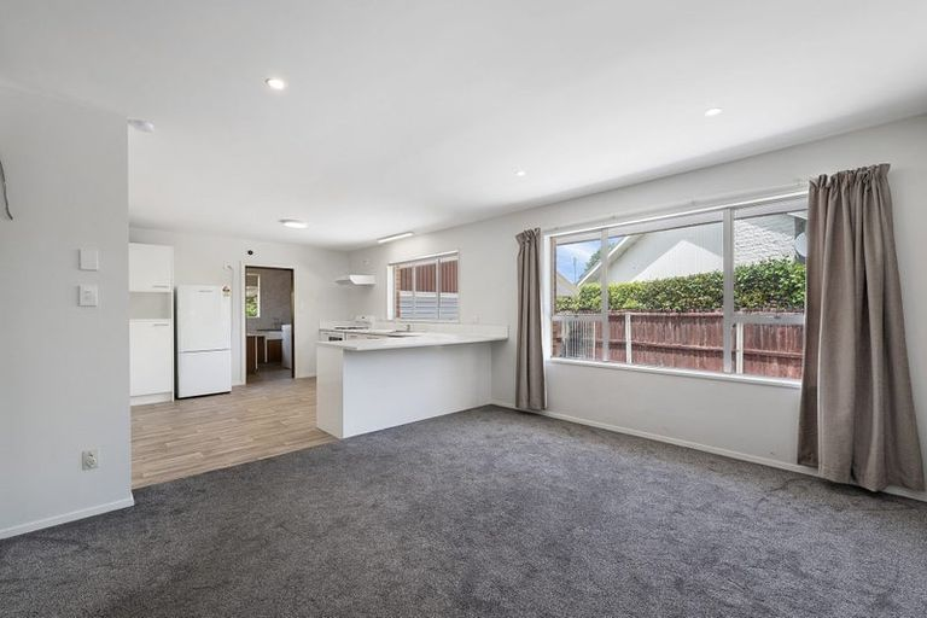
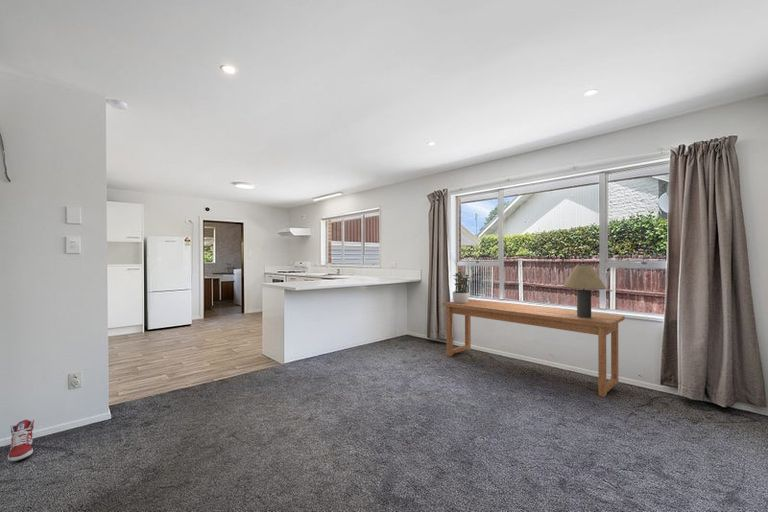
+ sneaker [7,419,35,463]
+ table lamp [562,264,607,318]
+ bench [441,298,626,398]
+ potted plant [452,270,471,304]
